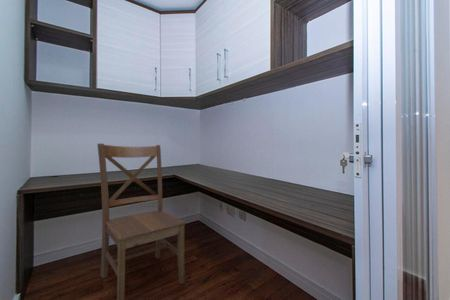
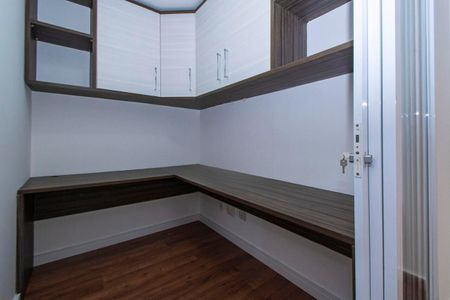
- chair [96,143,187,300]
